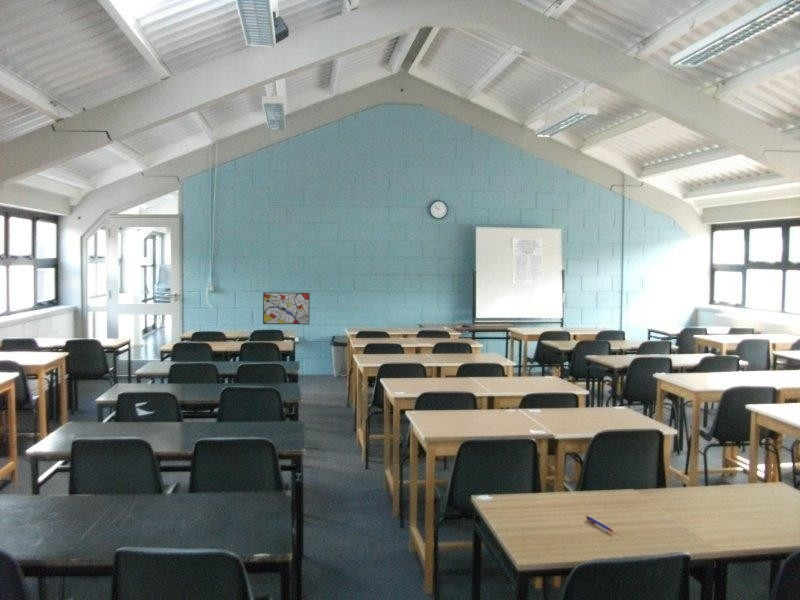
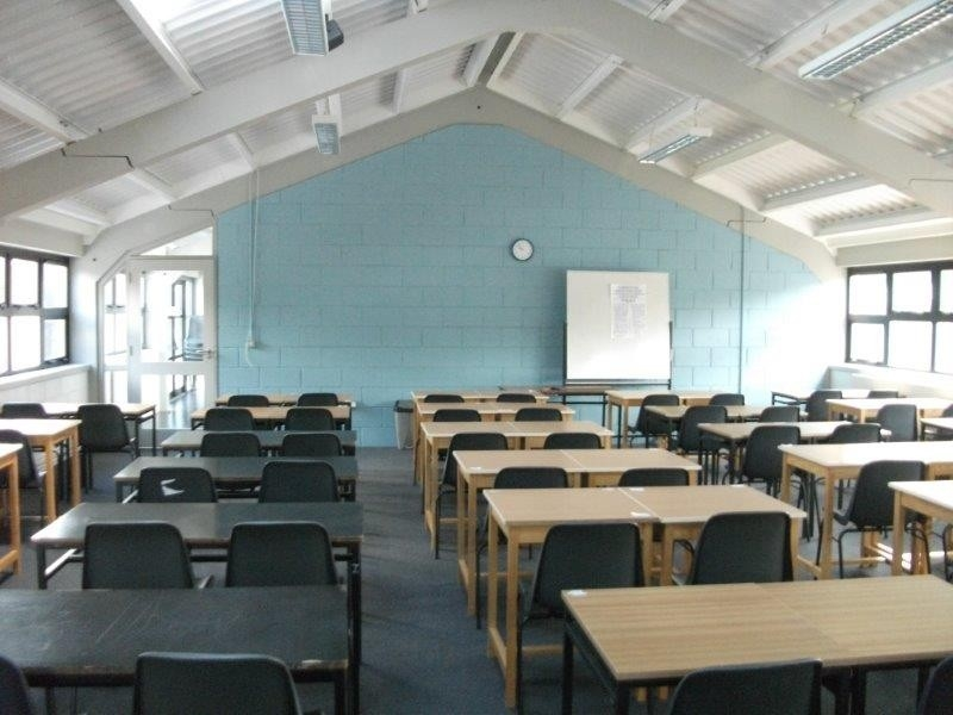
- pen [585,515,615,533]
- wall art [262,291,311,325]
